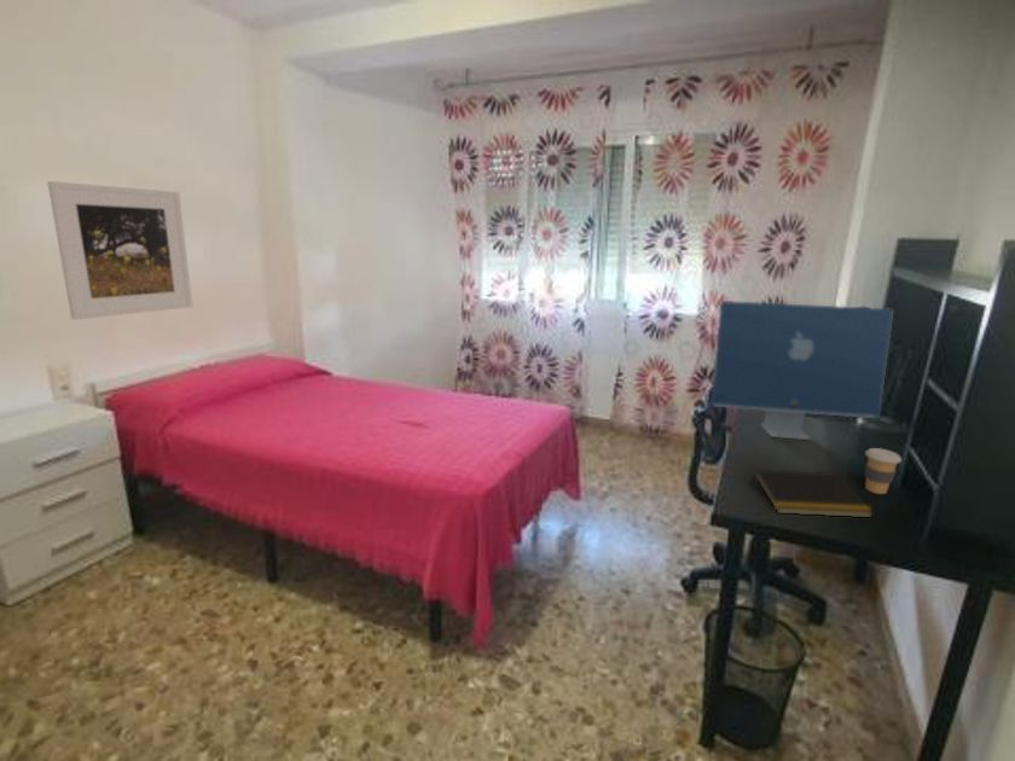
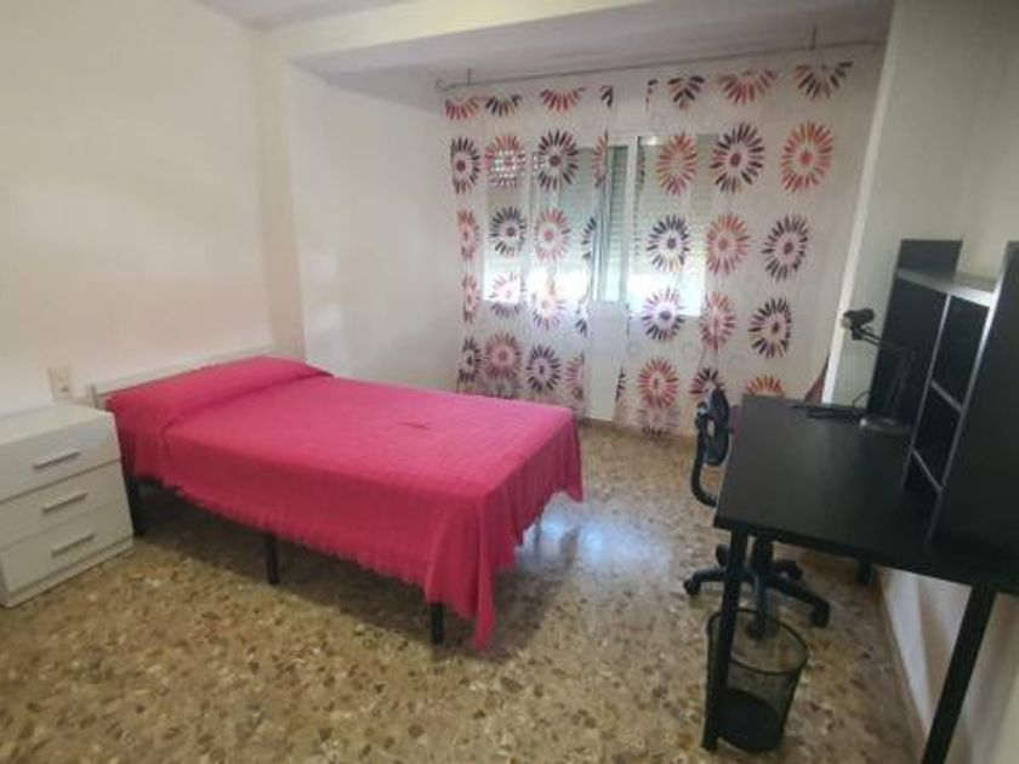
- notepad [749,469,875,518]
- computer monitor [709,300,894,441]
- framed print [46,180,193,320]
- coffee cup [864,447,903,495]
